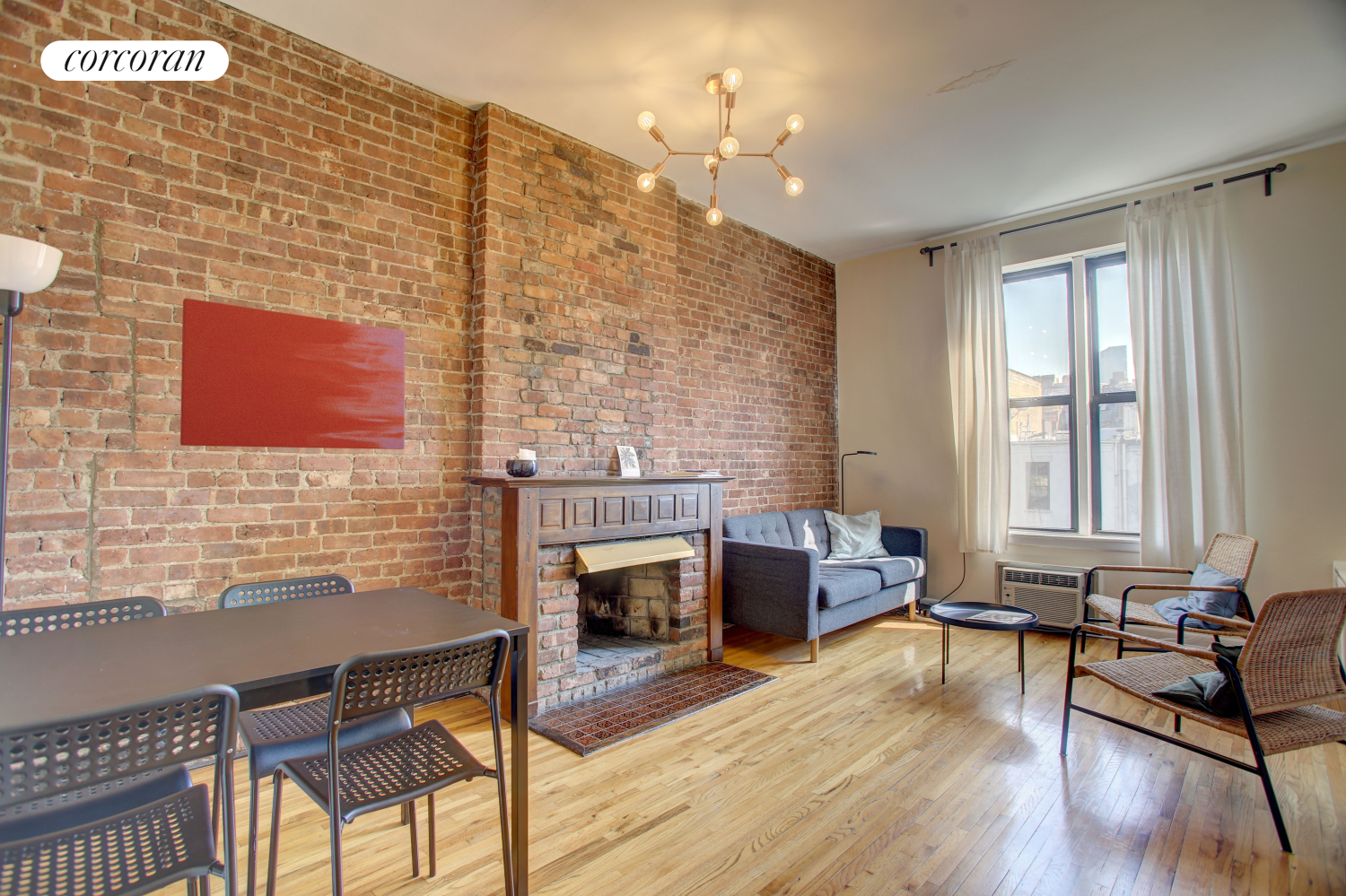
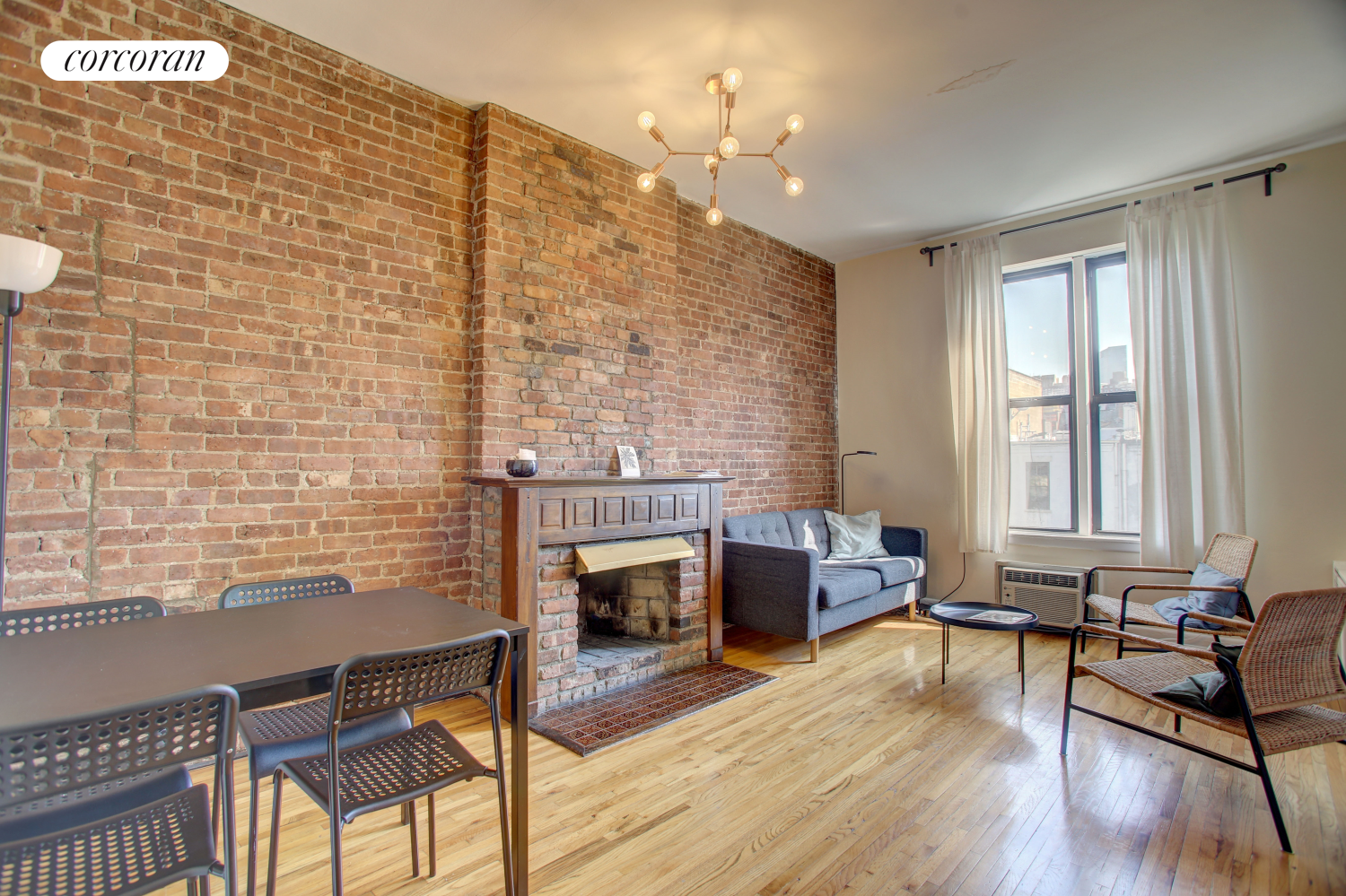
- wall art [179,298,406,450]
